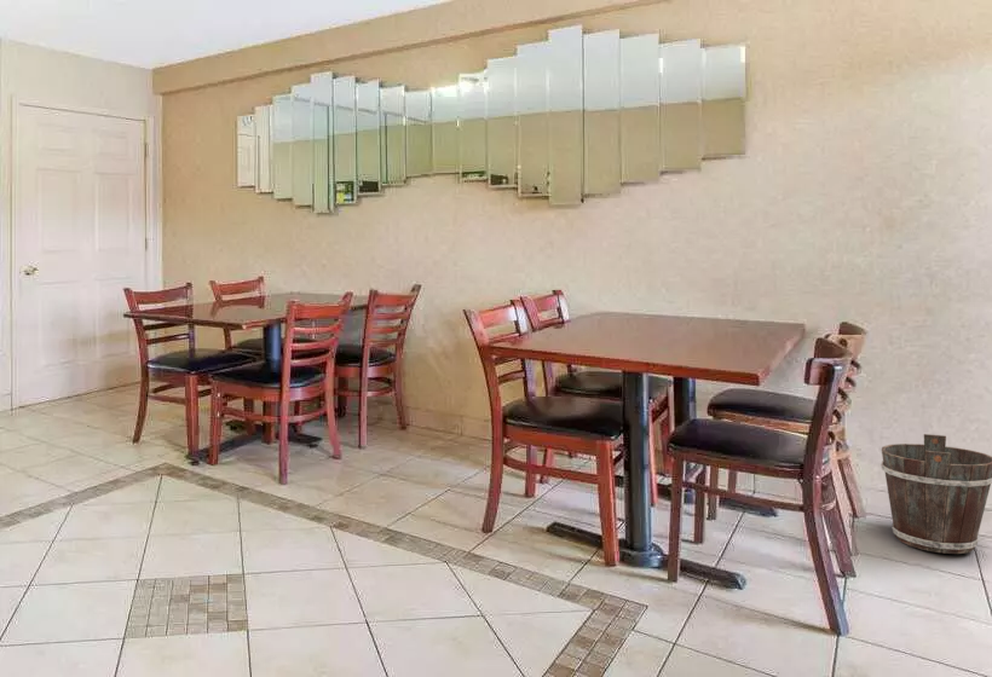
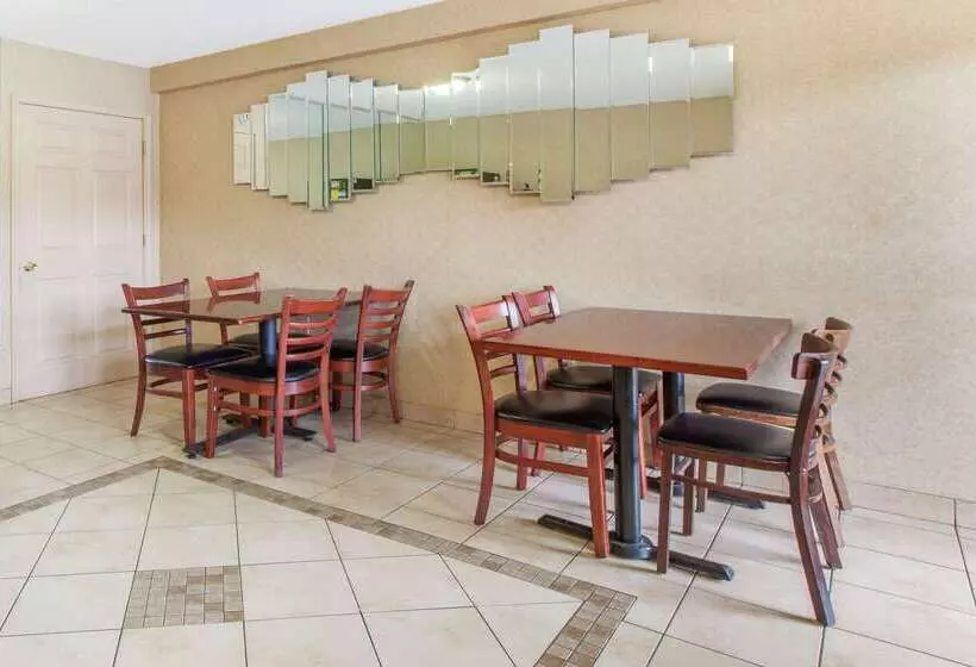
- bucket [879,433,992,555]
